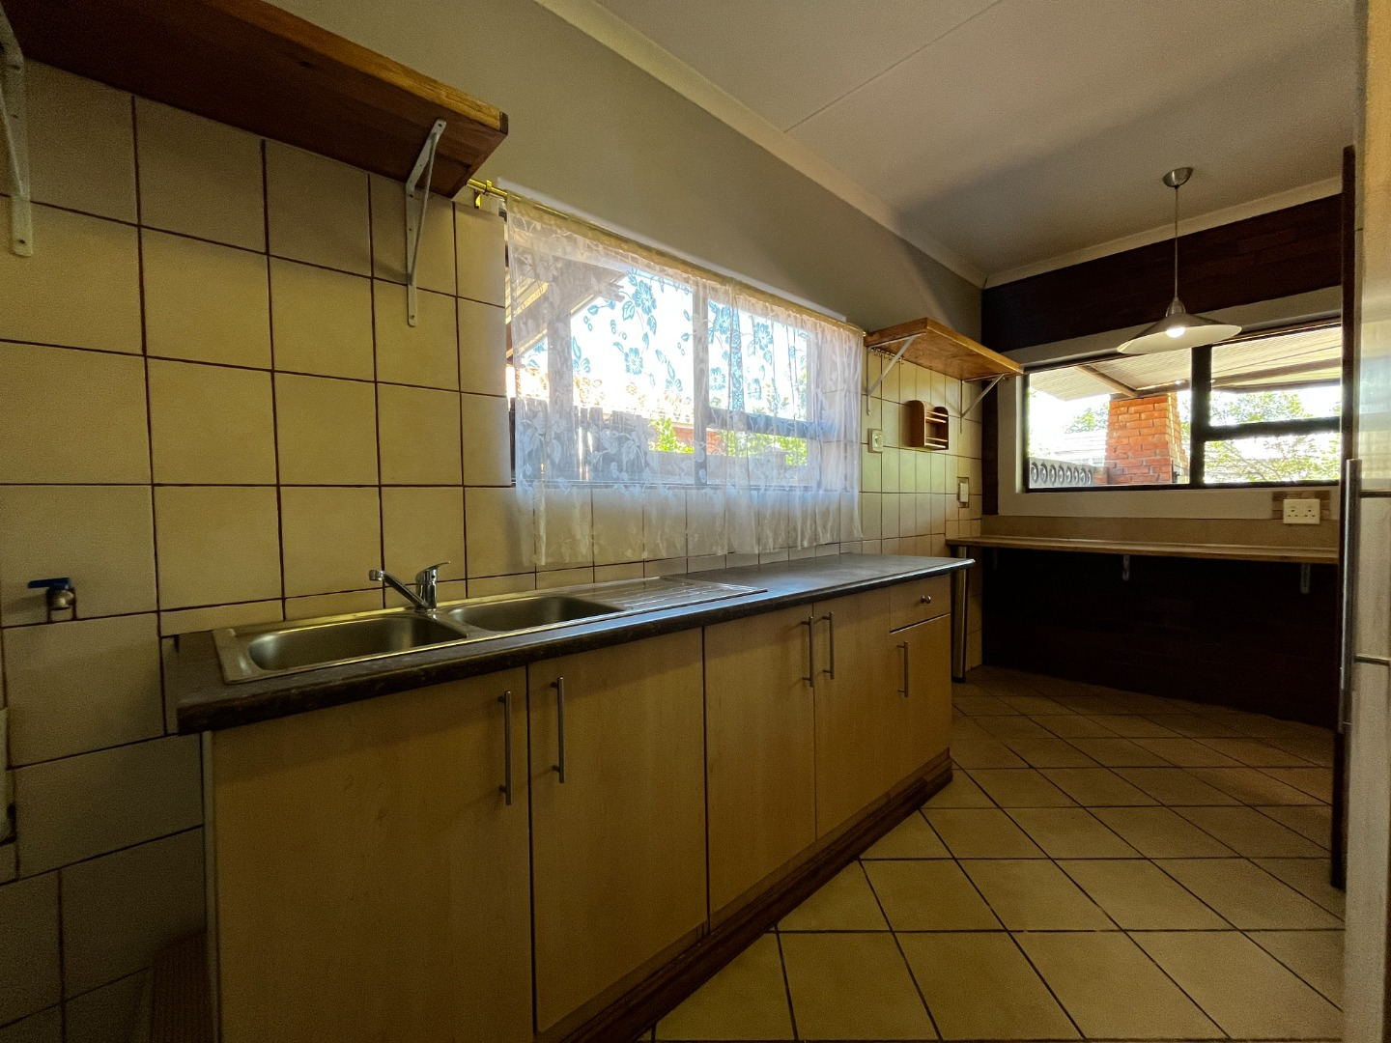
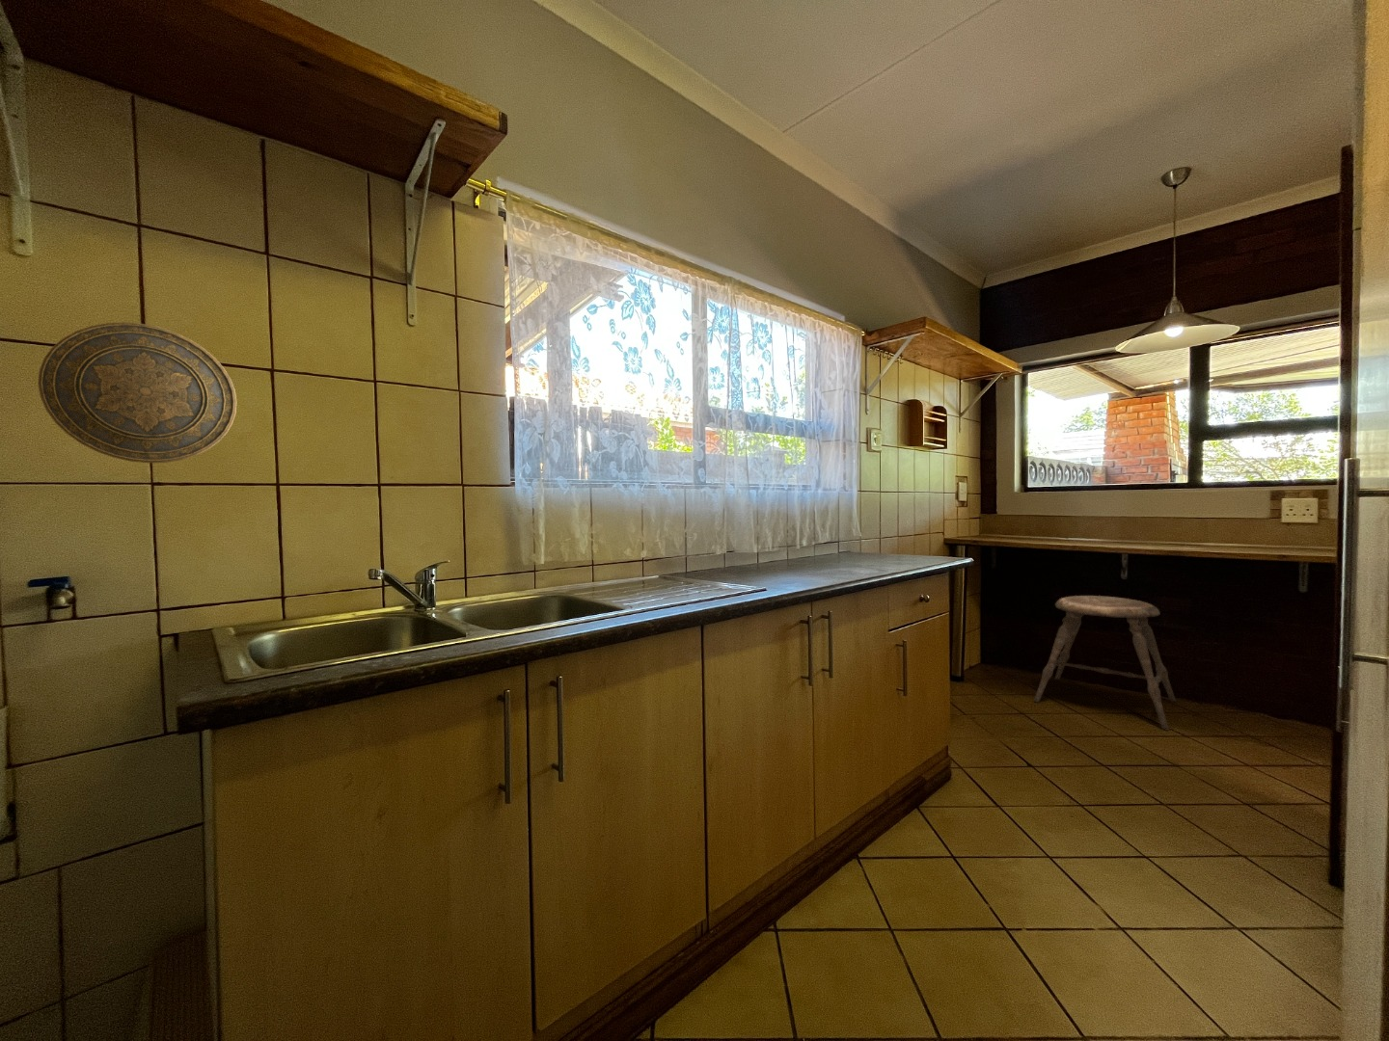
+ decorative plate [37,321,237,464]
+ stool [1034,595,1177,732]
